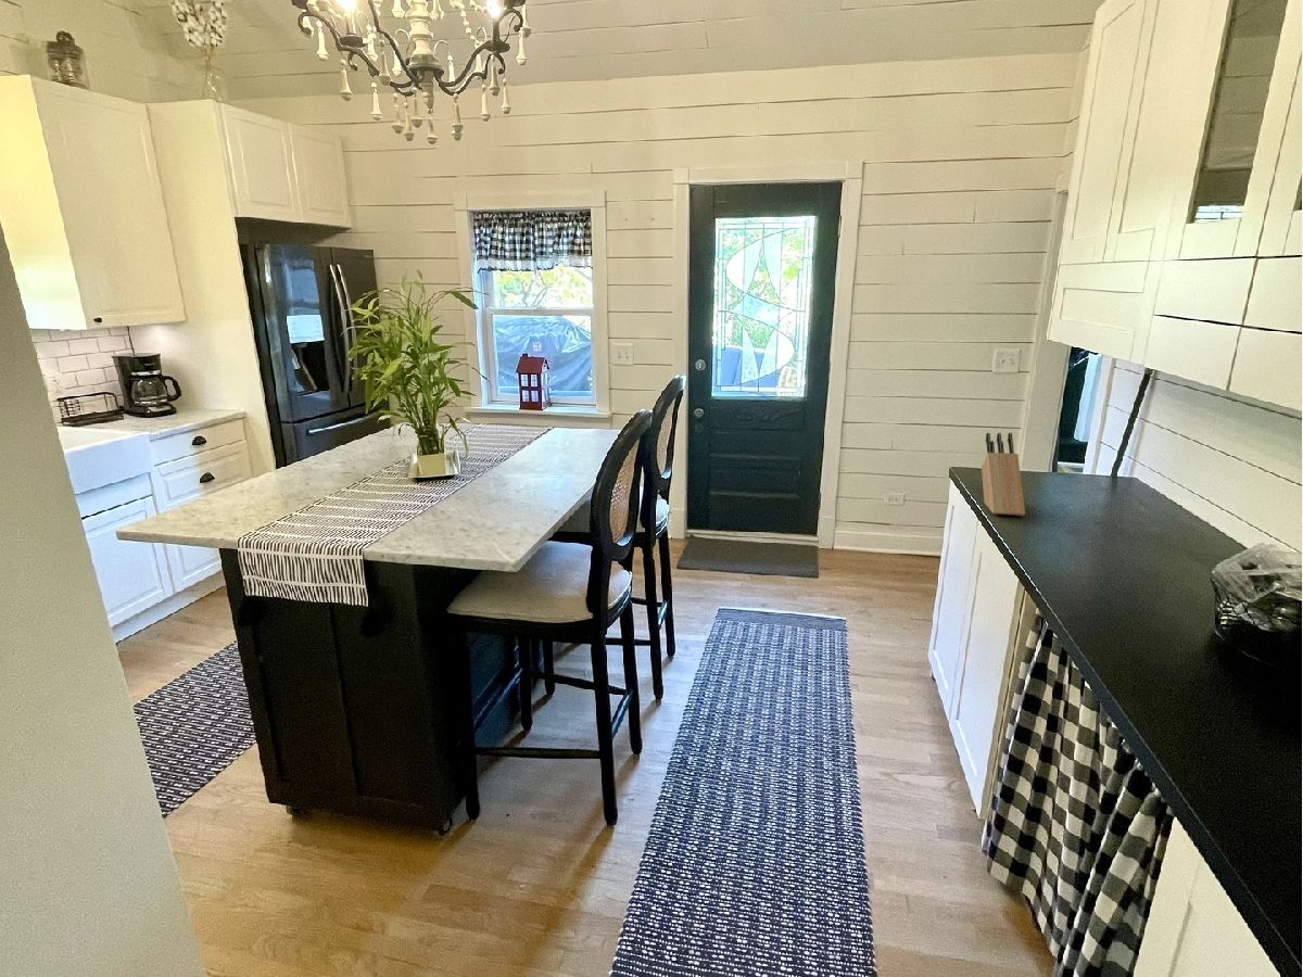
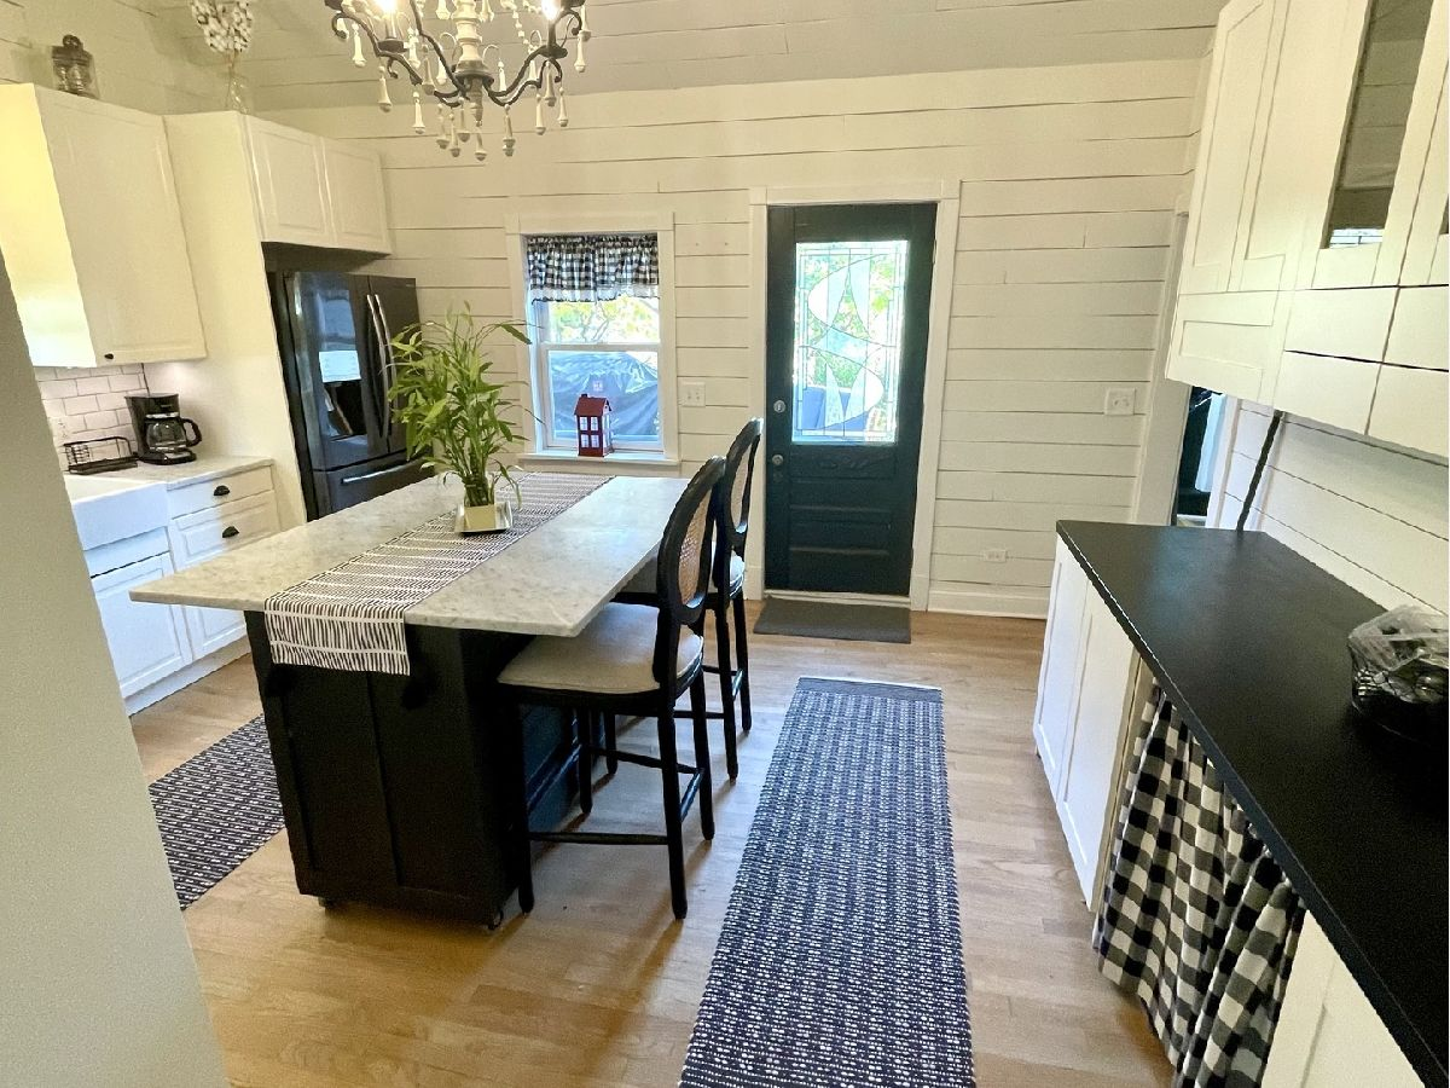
- knife block [981,432,1026,517]
